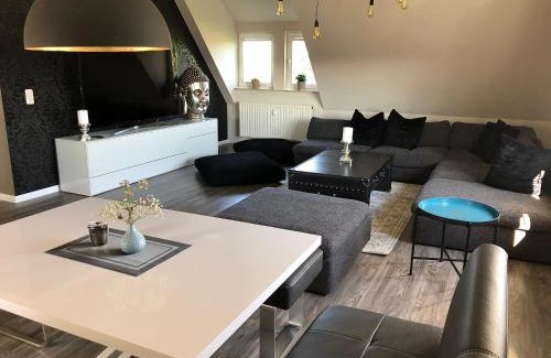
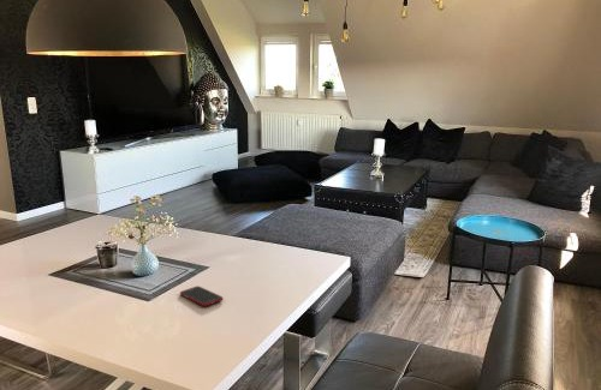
+ cell phone [179,286,224,307]
